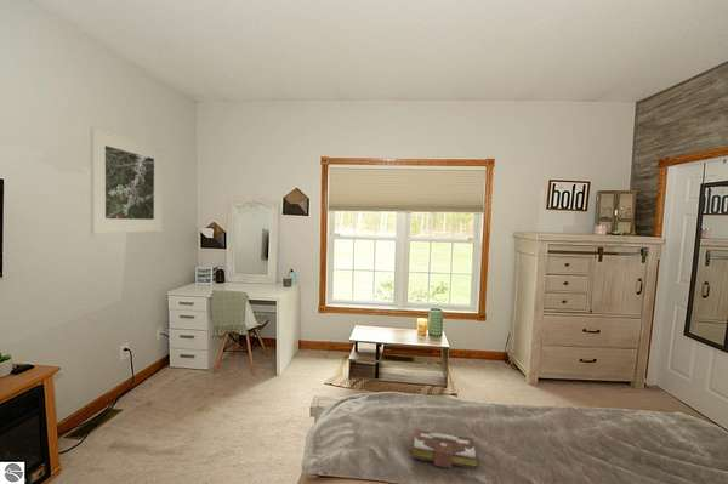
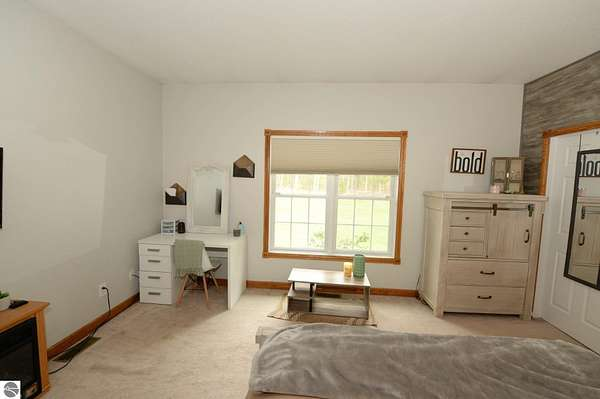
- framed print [90,125,164,235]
- book [410,428,478,469]
